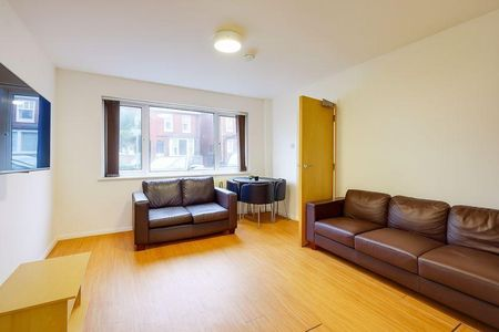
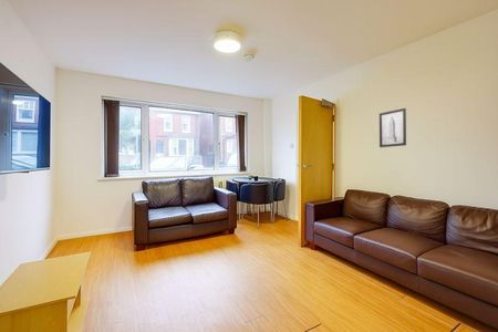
+ wall art [378,107,407,148]
